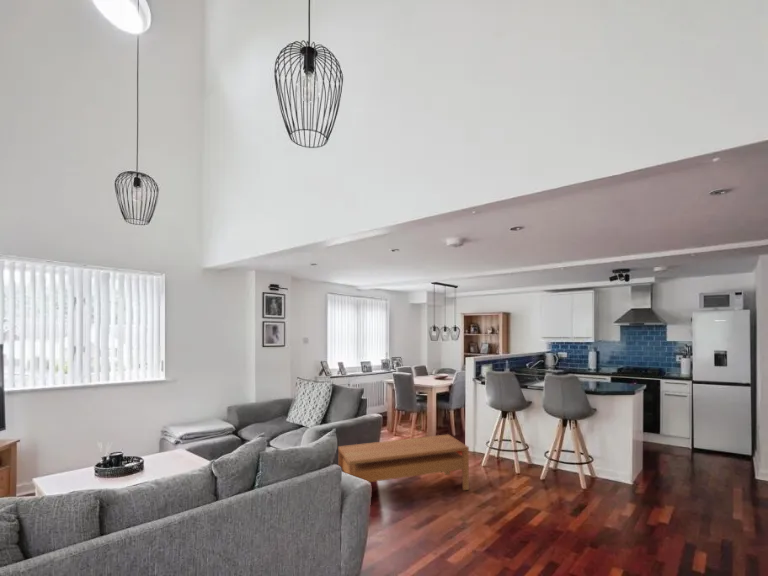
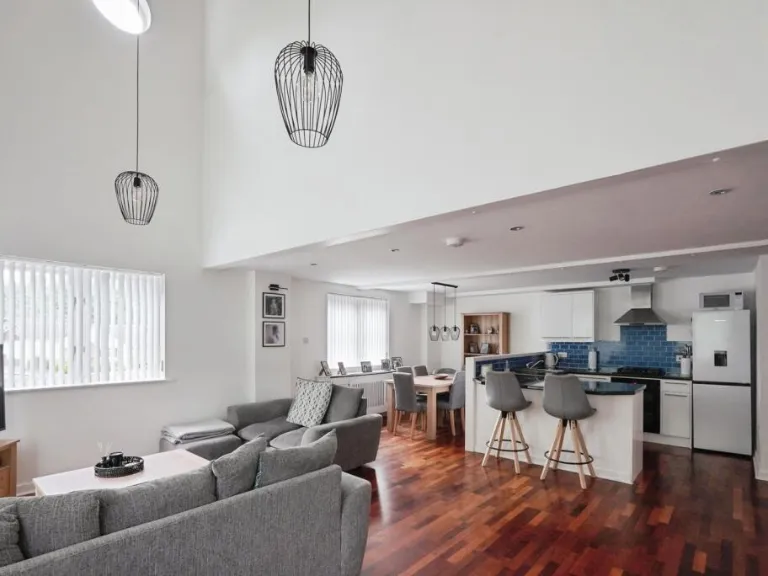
- coffee table [337,433,470,491]
